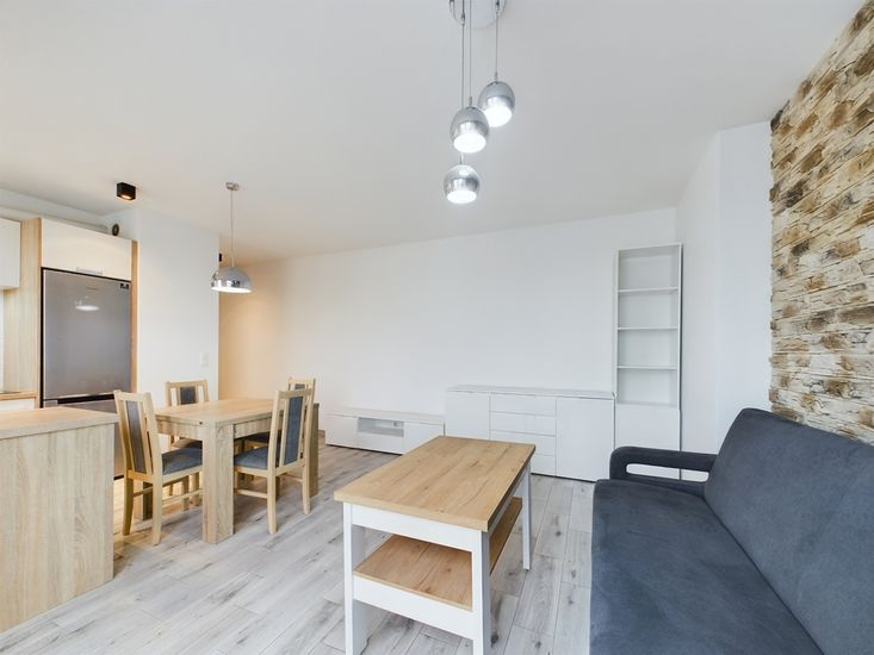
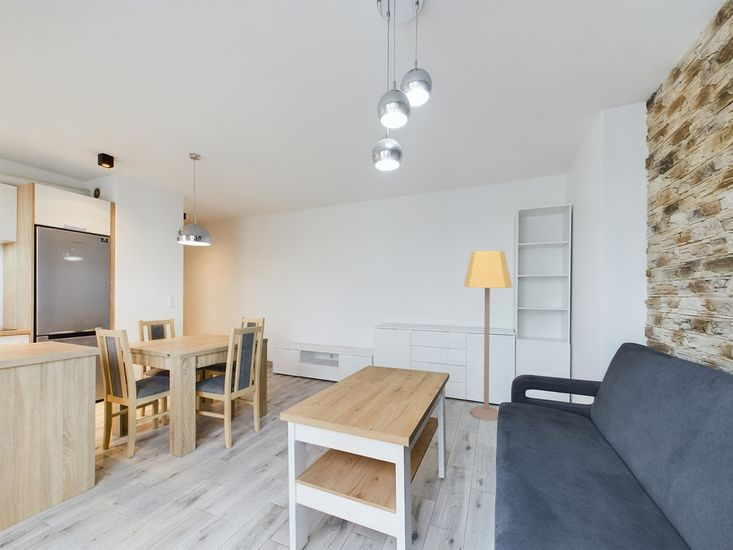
+ lamp [463,250,513,422]
